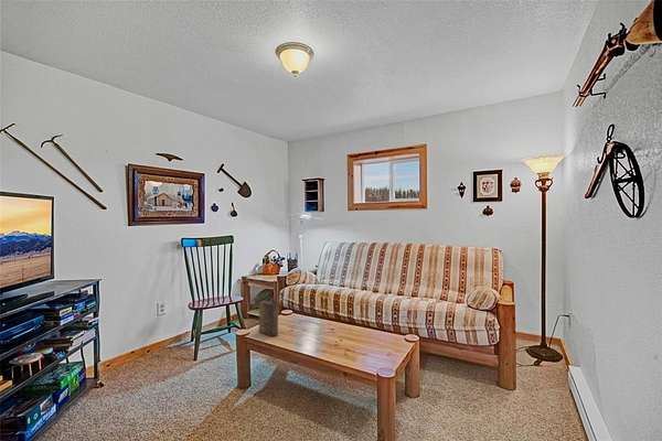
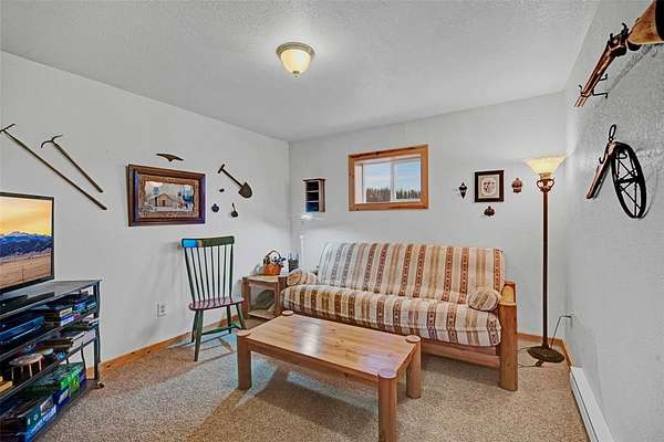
- book [258,299,279,337]
